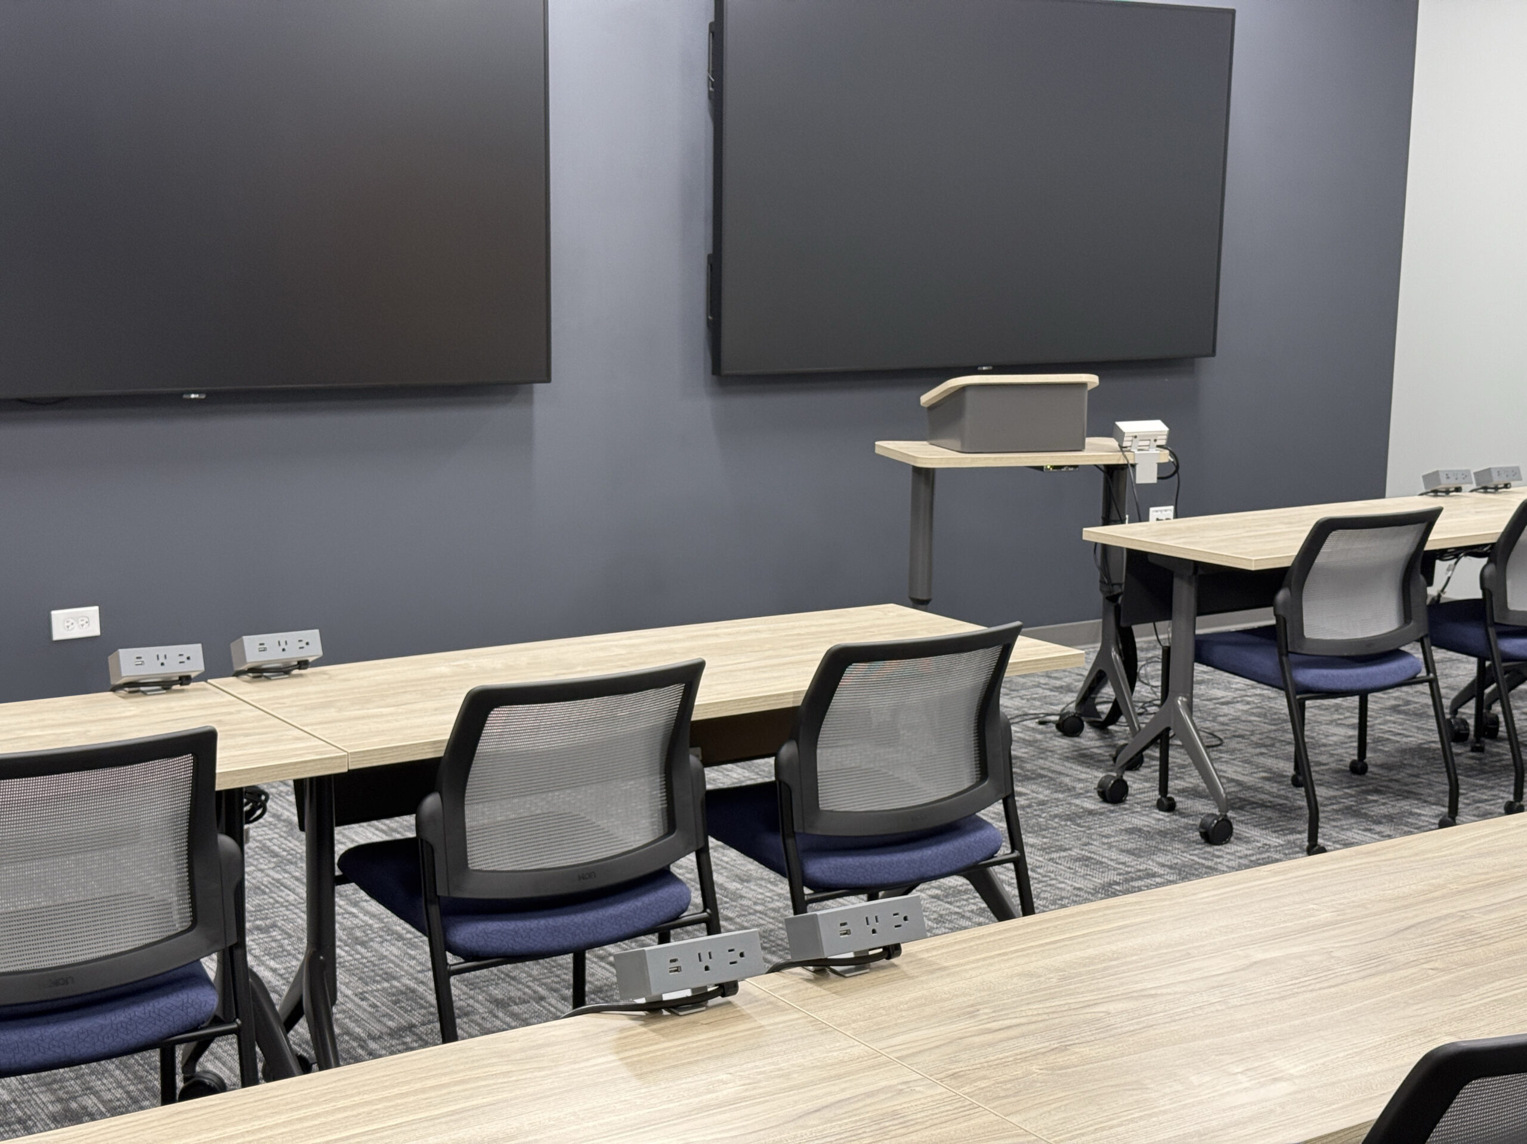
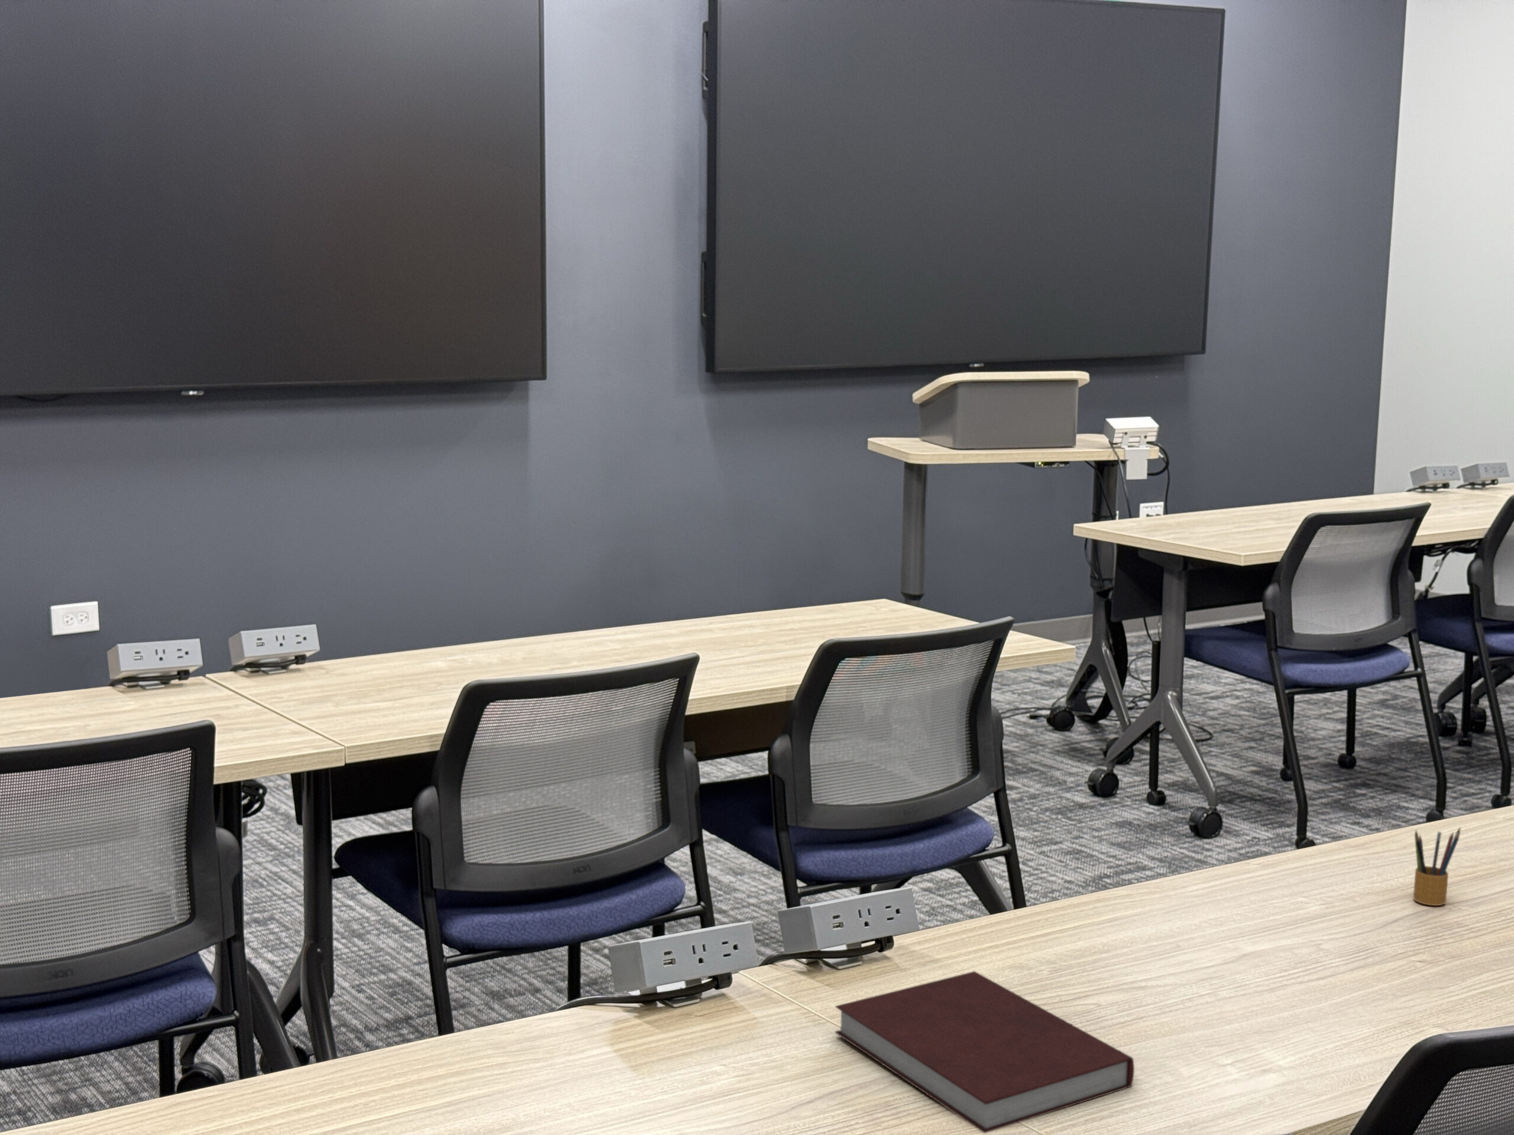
+ pencil box [1413,827,1460,906]
+ notebook [833,970,1135,1134]
